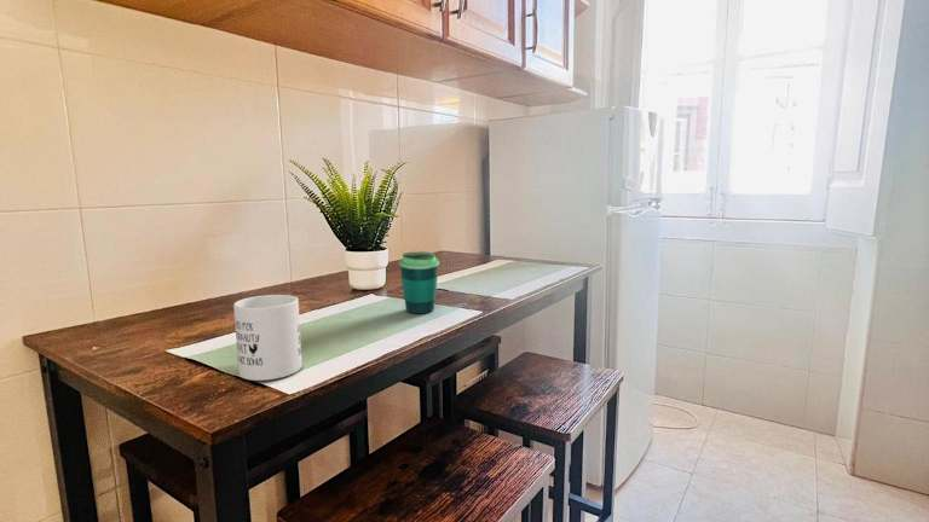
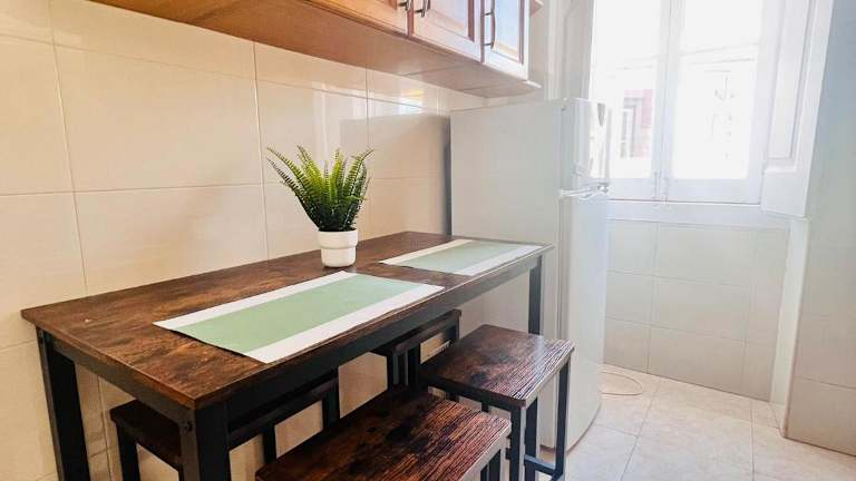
- mug [232,294,304,382]
- cup [398,250,440,314]
